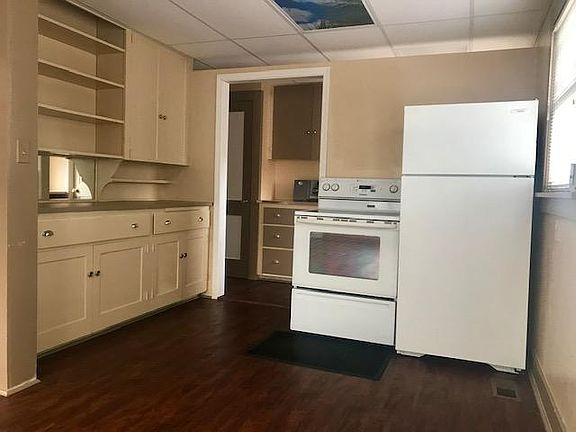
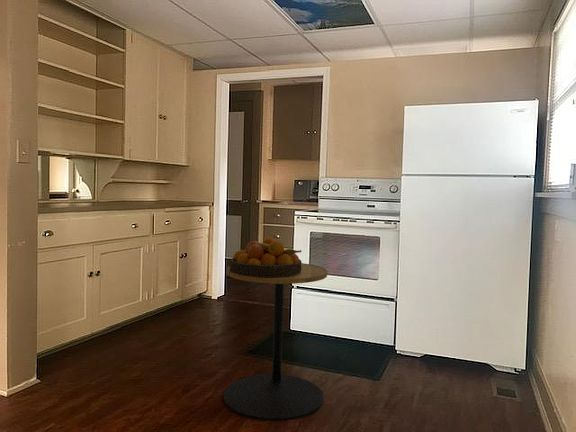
+ fruit bowl [229,236,303,277]
+ side table [223,262,328,422]
